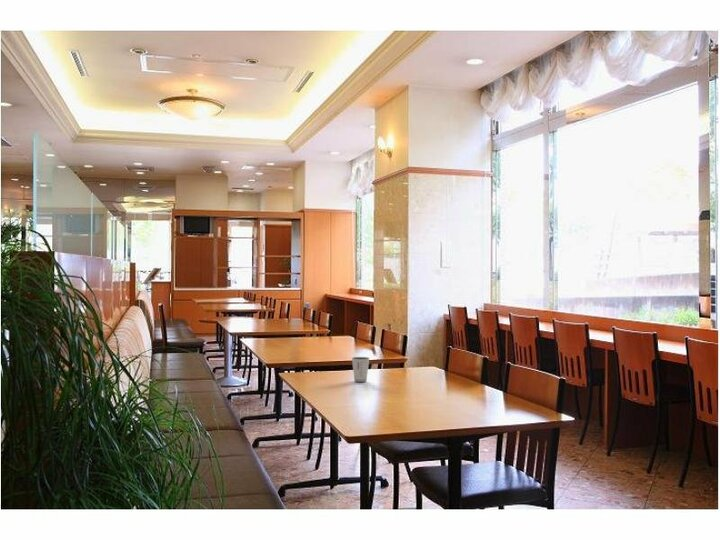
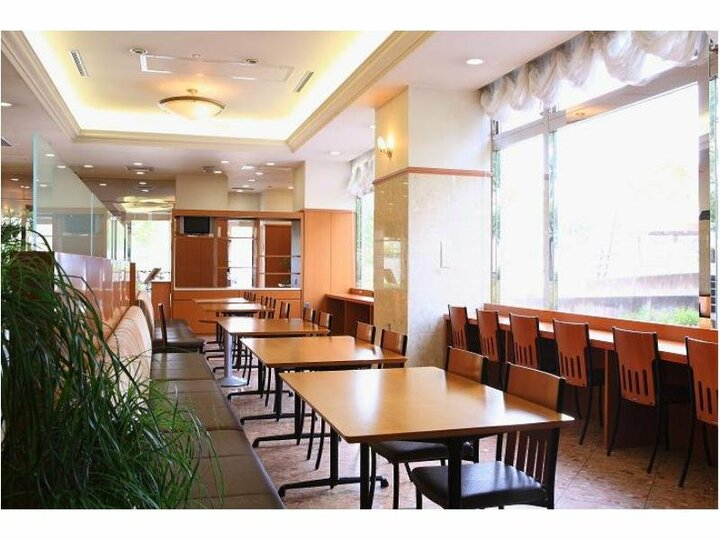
- dixie cup [351,356,371,383]
